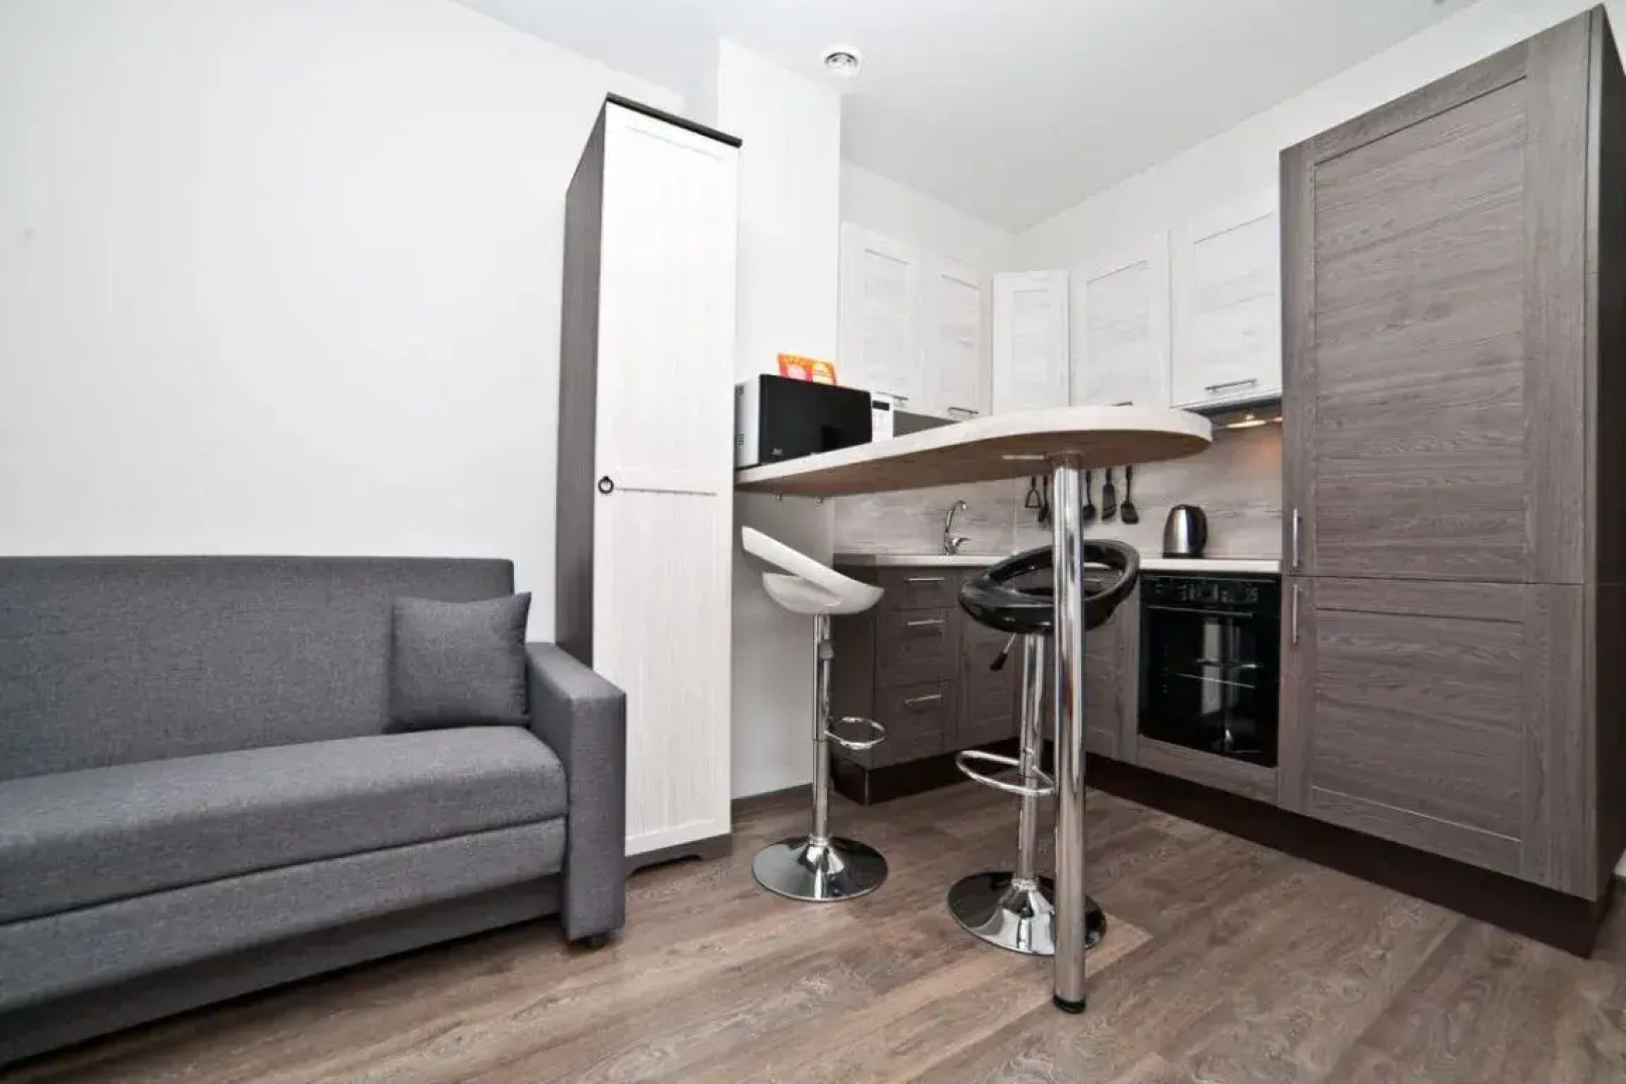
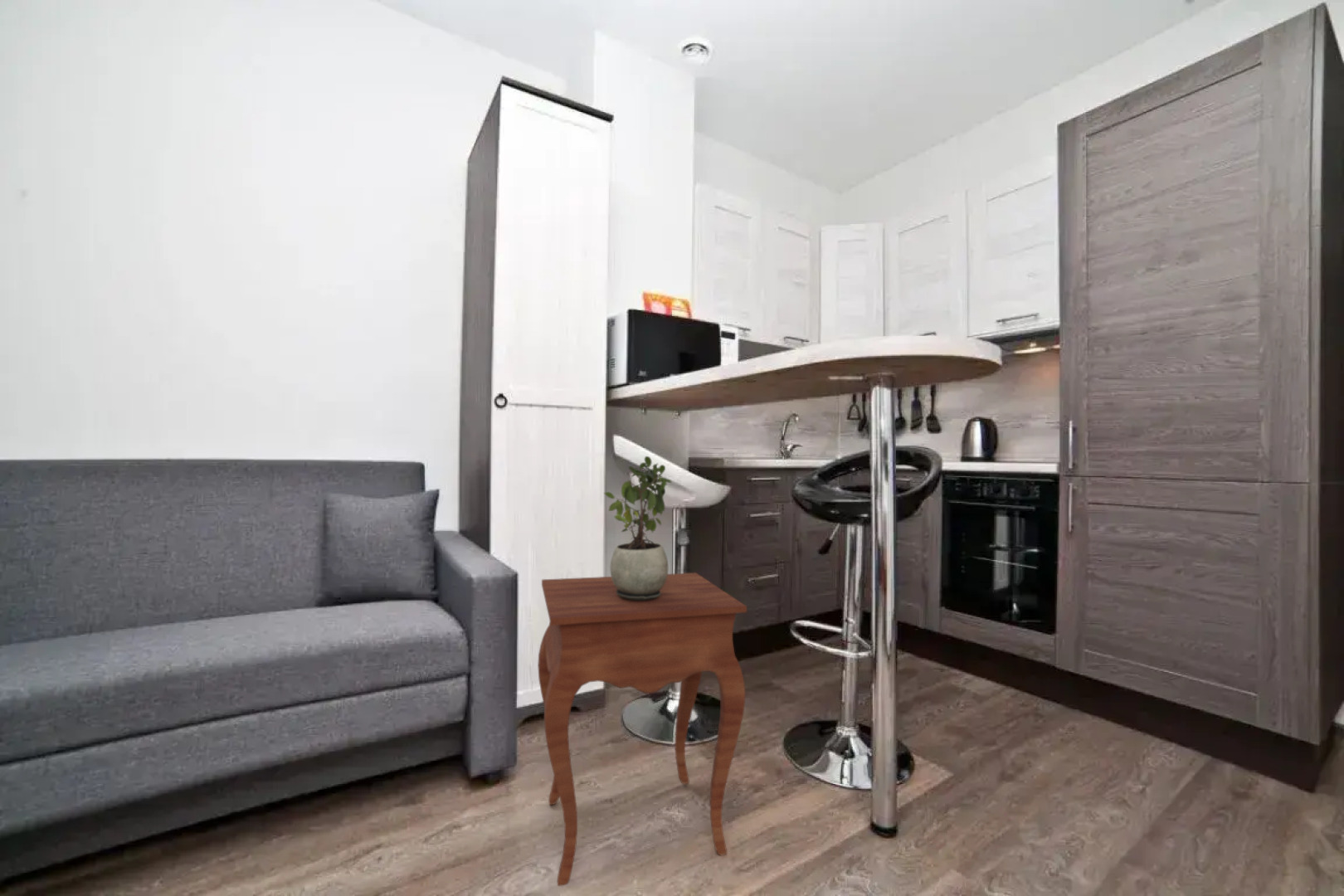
+ potted plant [603,455,672,601]
+ side table [537,572,747,887]
